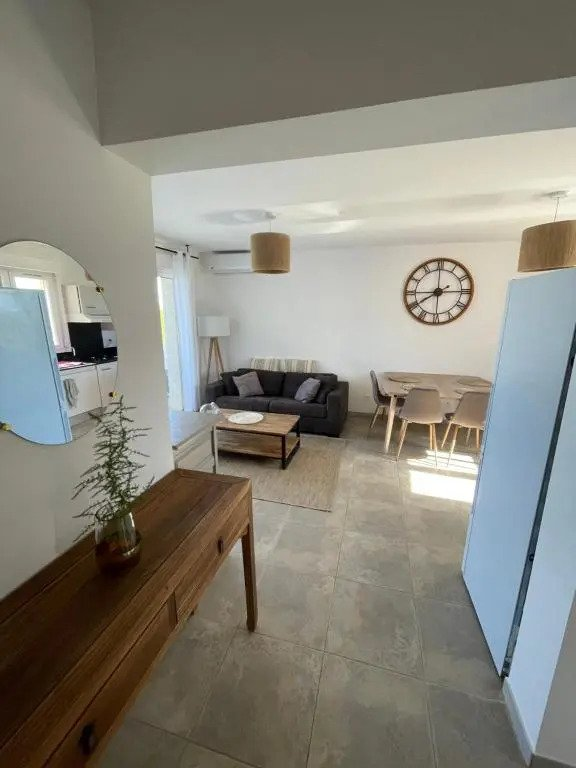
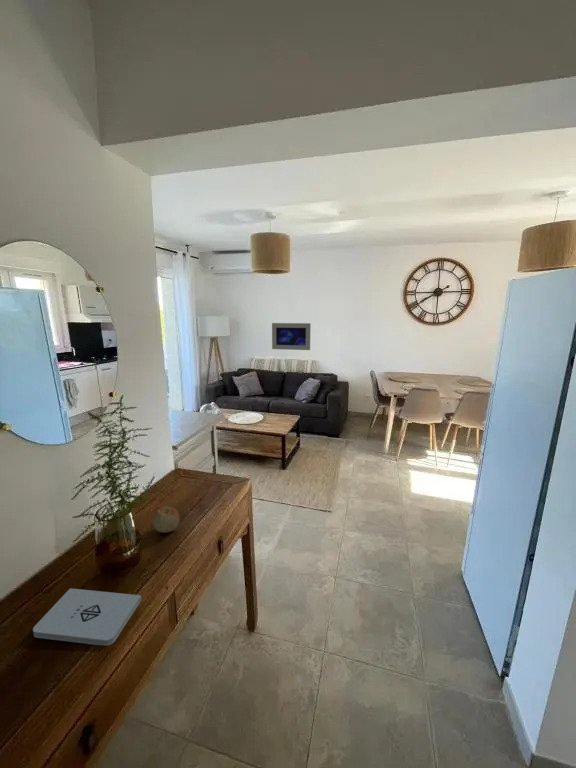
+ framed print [271,322,312,351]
+ apple [152,506,181,534]
+ notepad [32,587,142,647]
